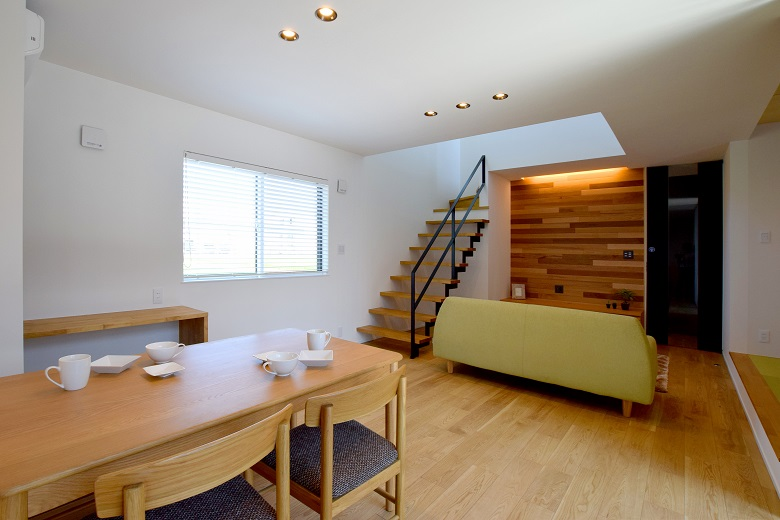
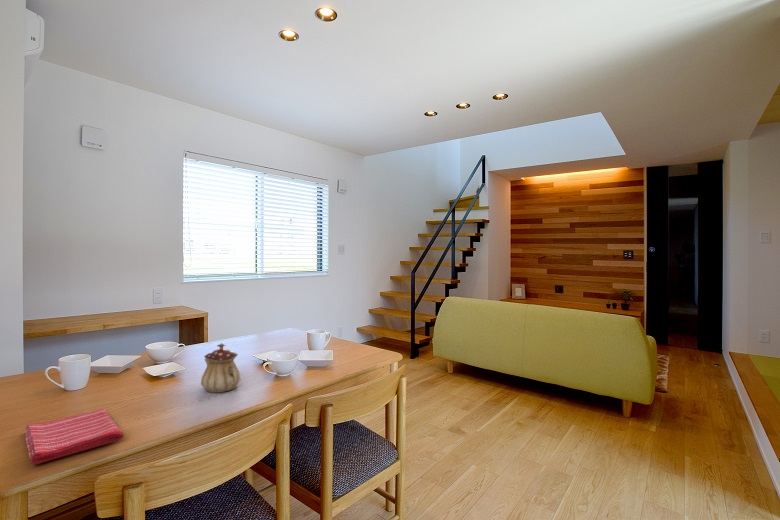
+ teapot [200,342,242,394]
+ dish towel [24,408,125,466]
